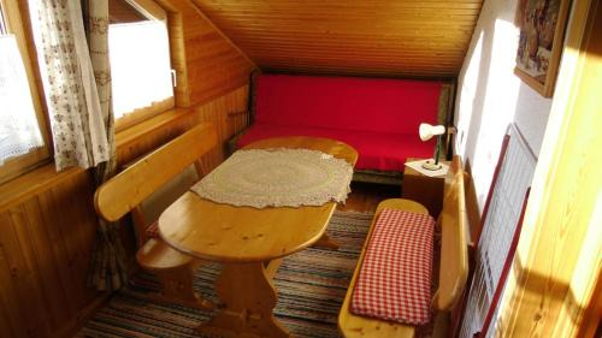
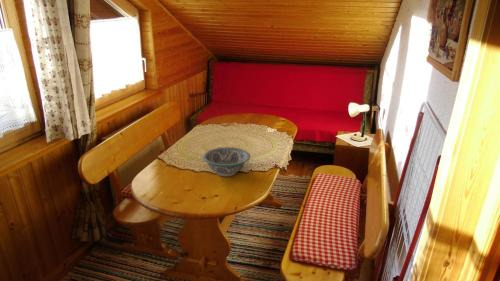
+ bowl [201,146,251,177]
